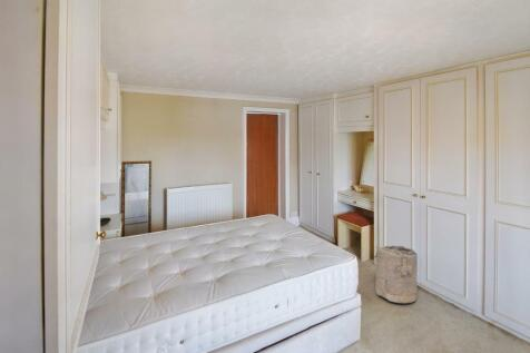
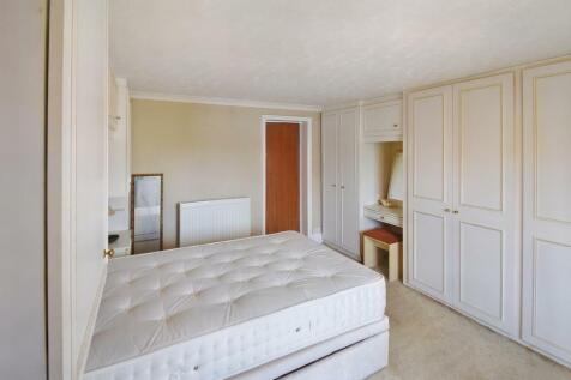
- laundry hamper [365,245,419,304]
